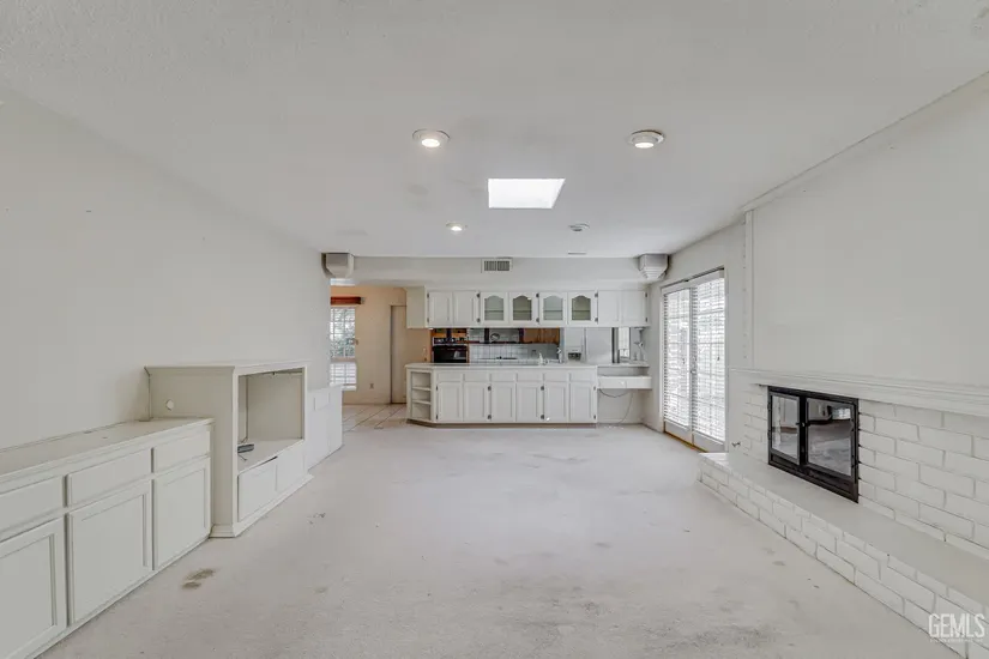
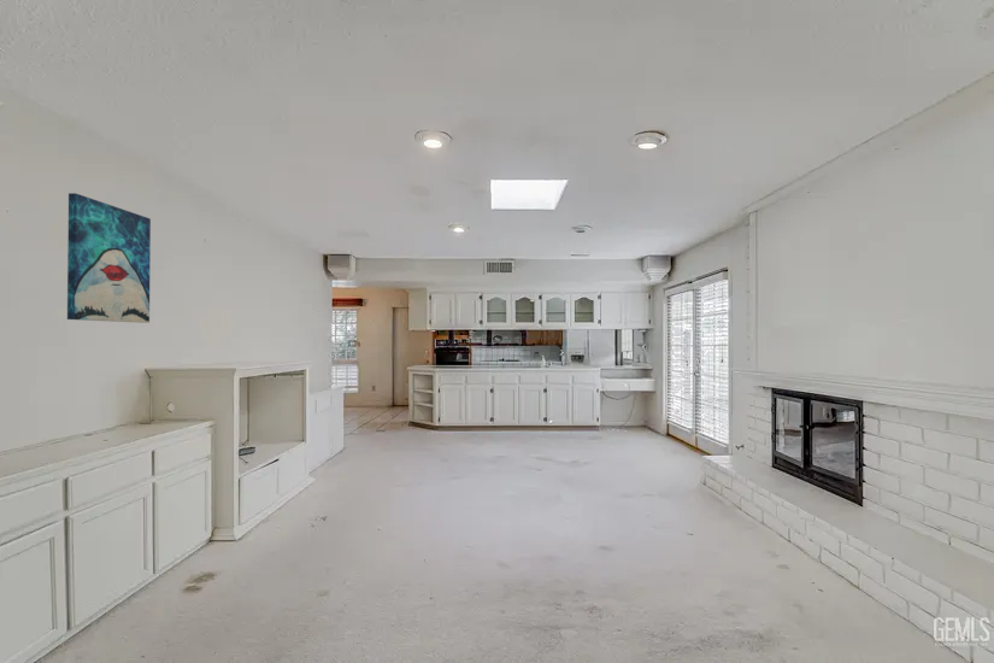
+ wall art [66,192,152,324]
